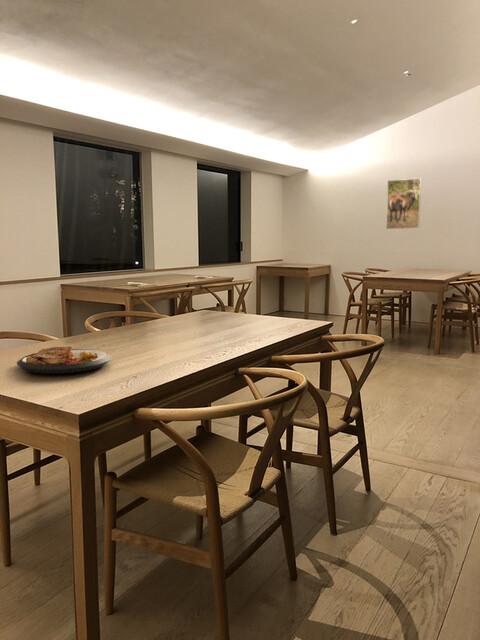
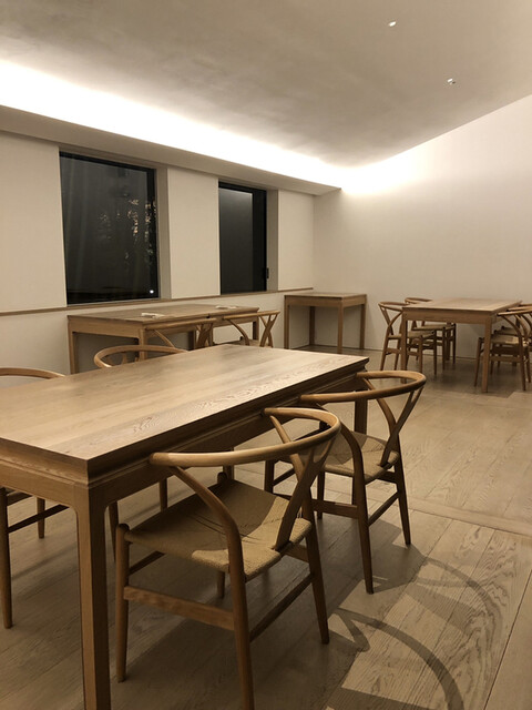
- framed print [385,177,422,230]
- plate [16,346,112,375]
